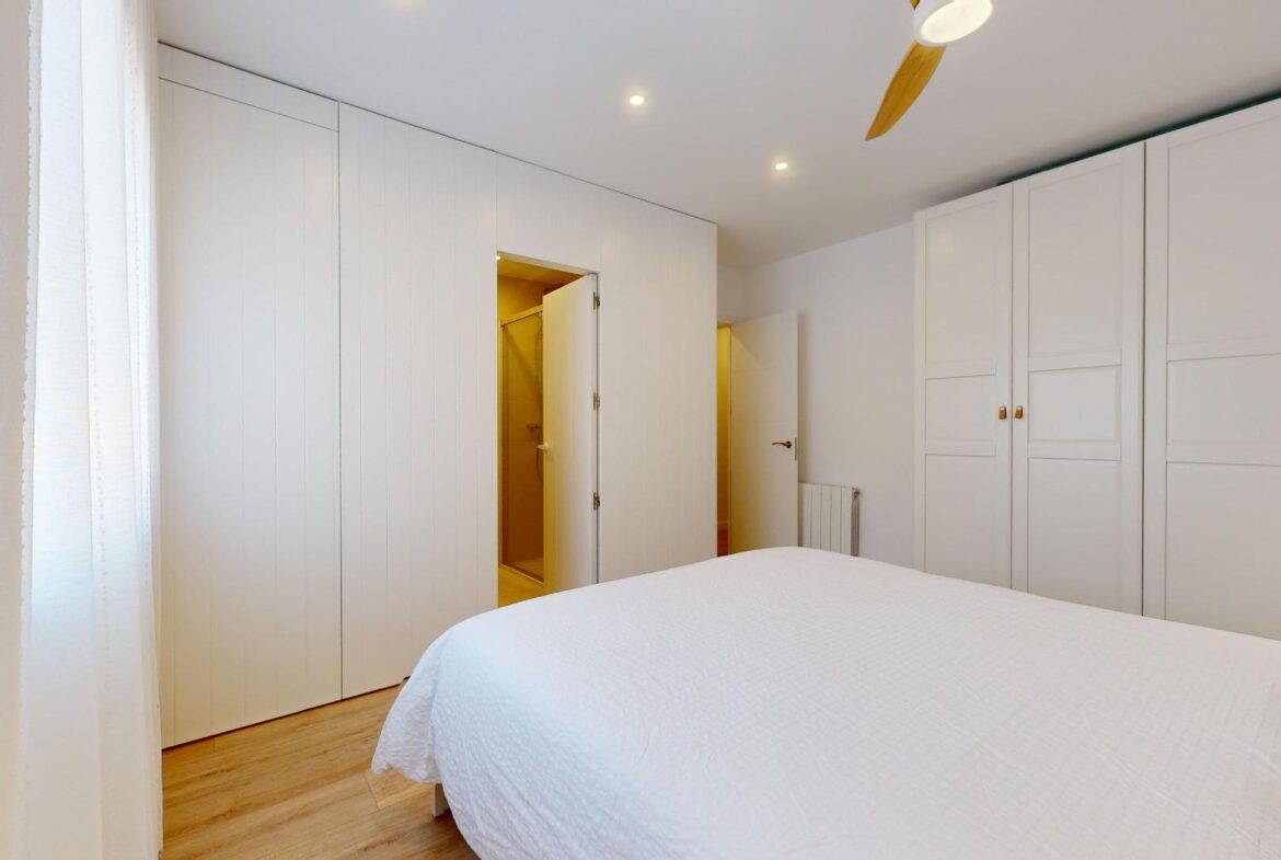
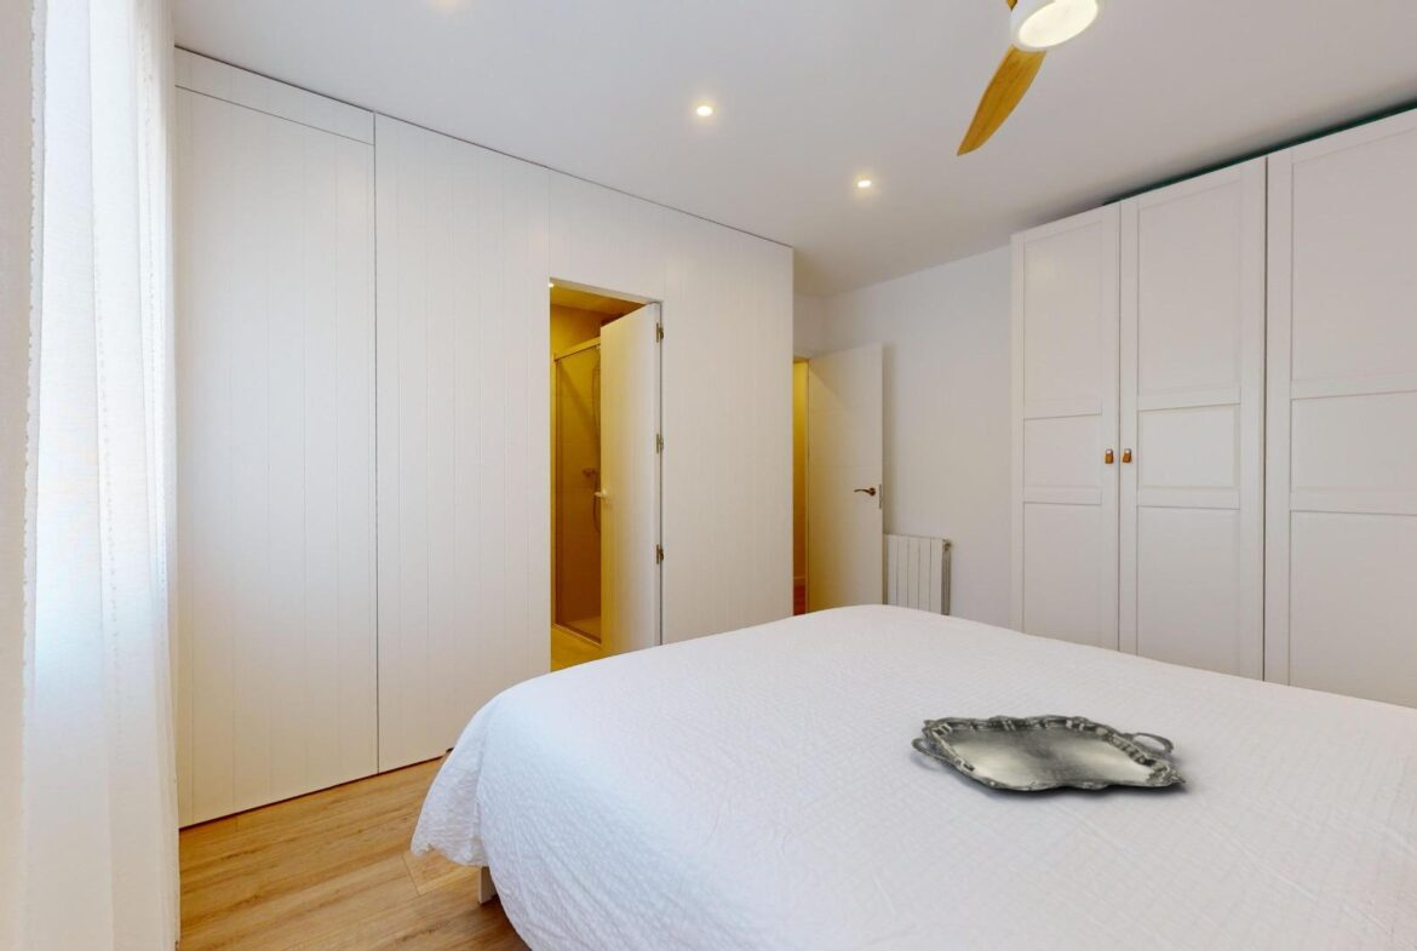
+ serving tray [910,714,1187,792]
